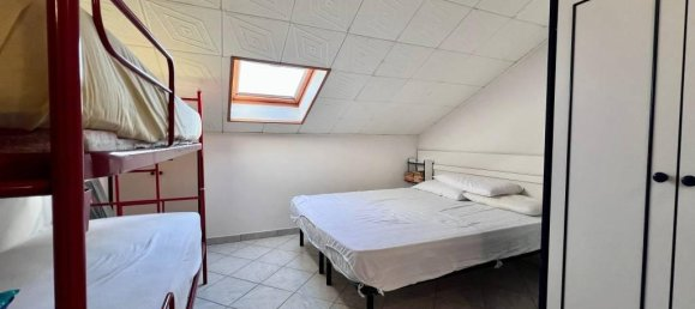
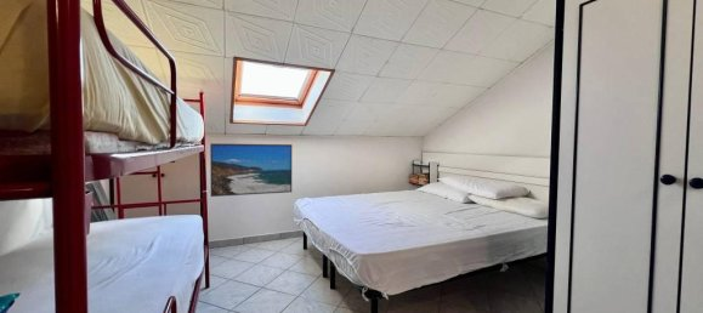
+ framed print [209,142,293,198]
